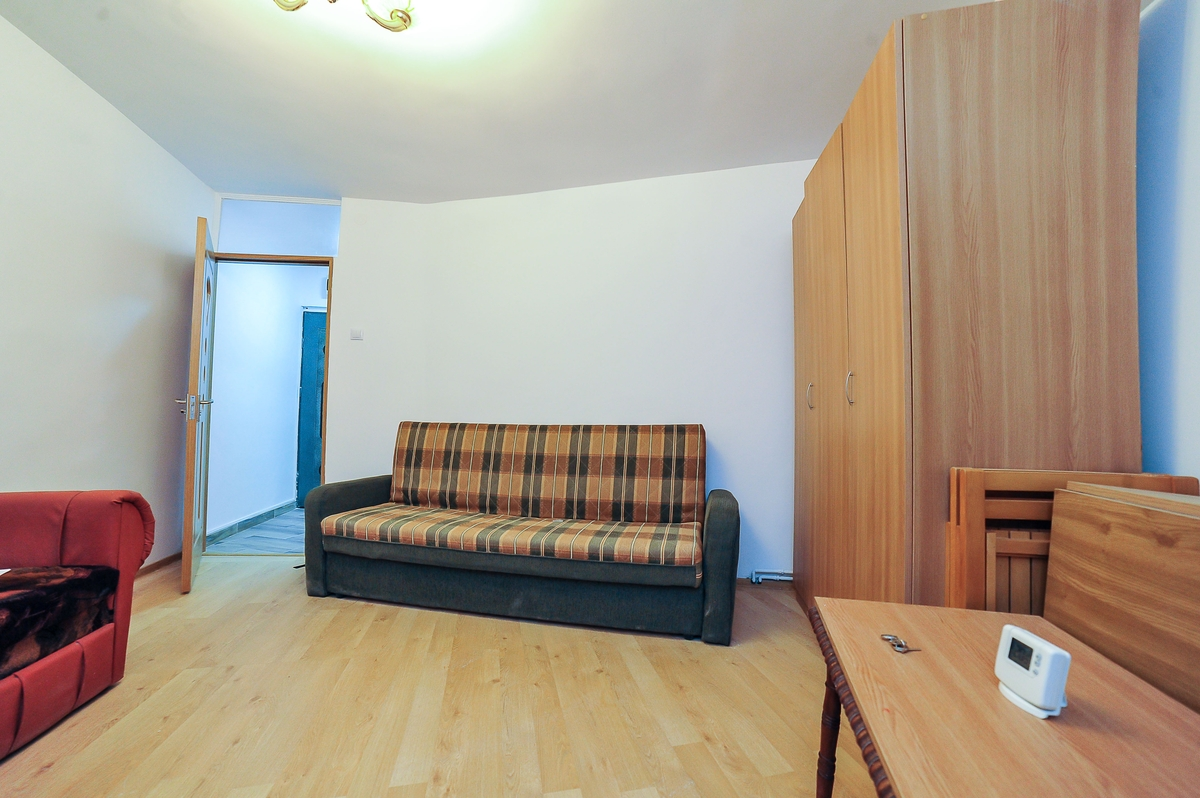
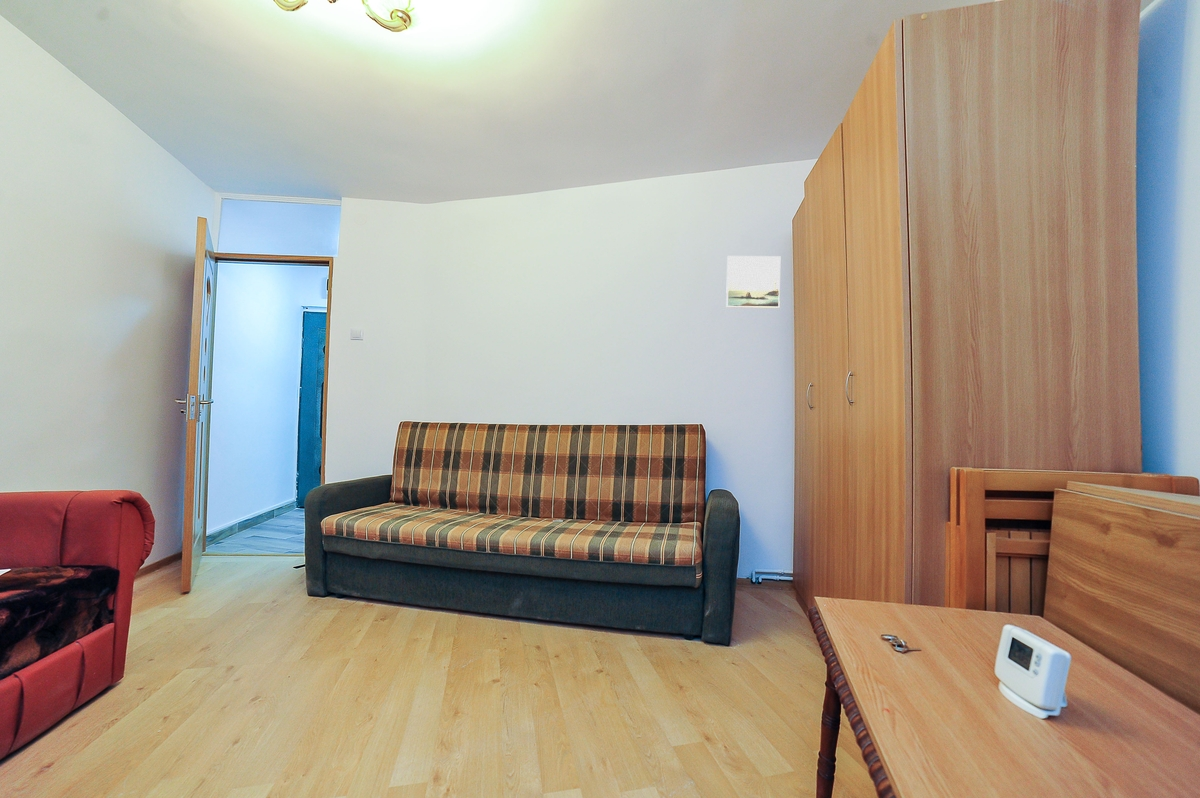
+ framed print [725,255,781,309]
